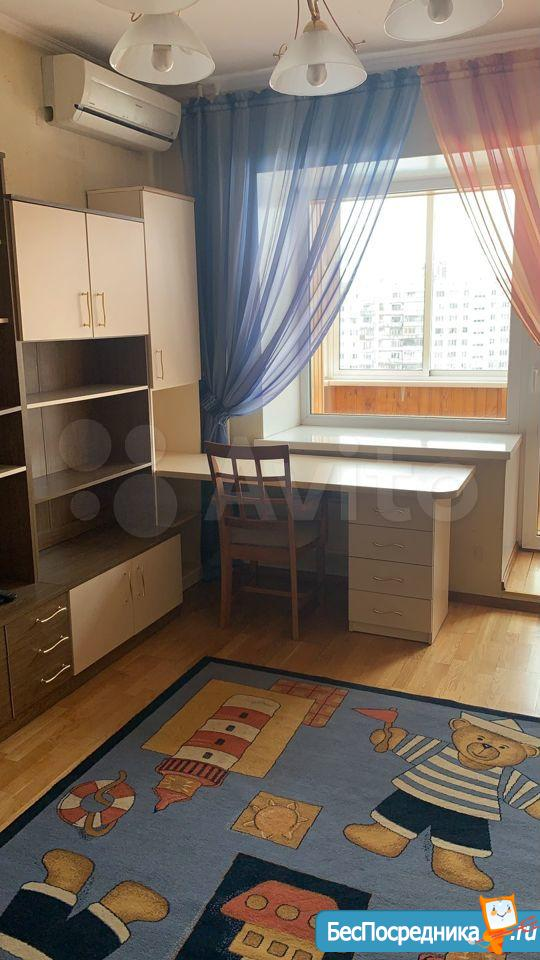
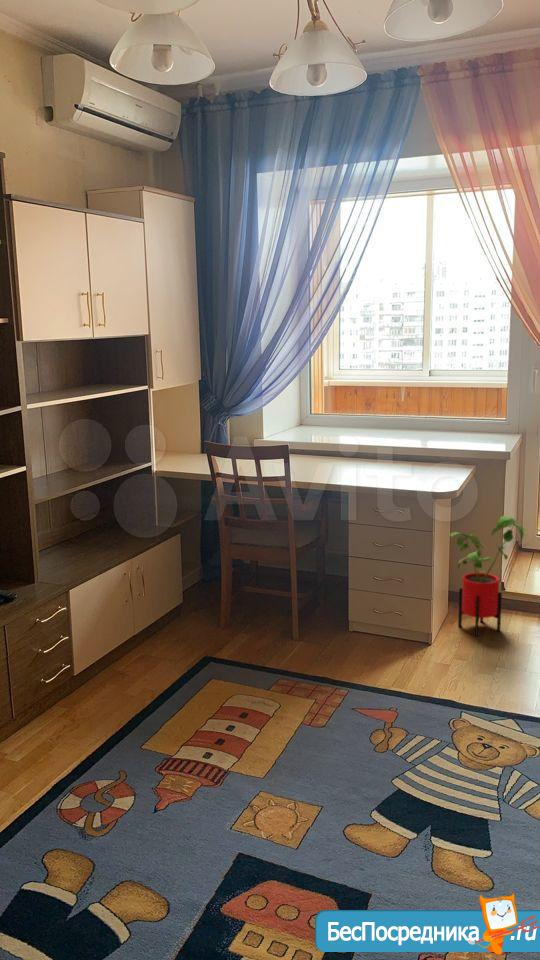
+ house plant [449,515,529,637]
